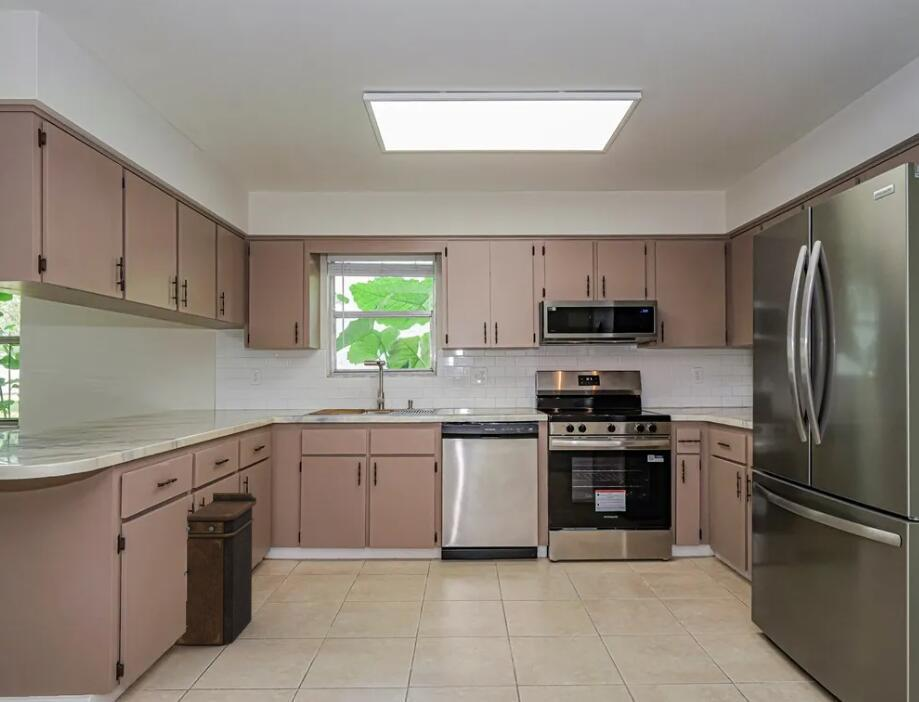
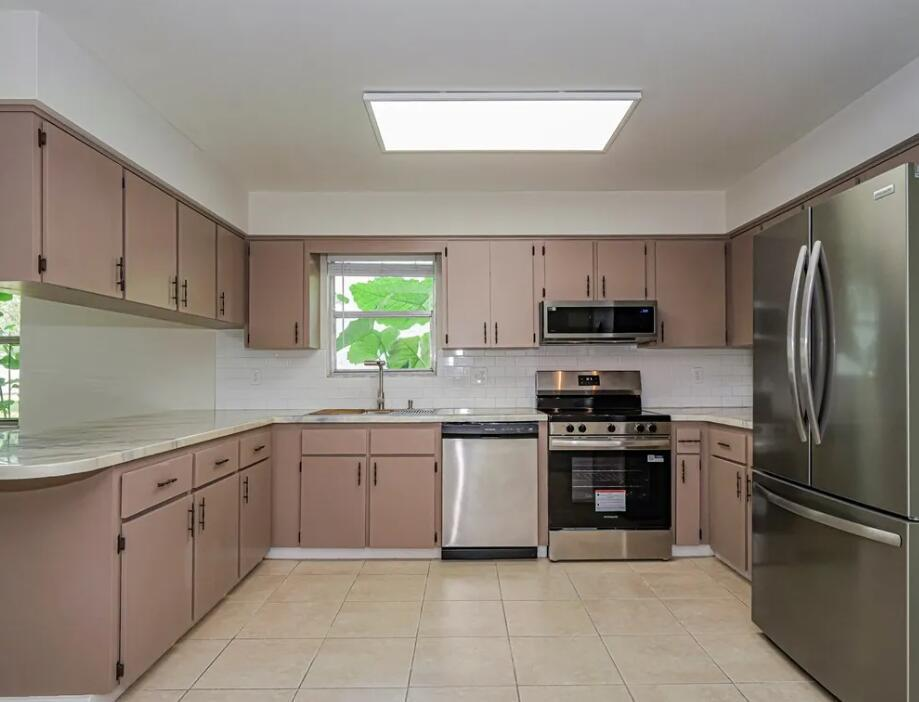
- trash bin [173,492,257,646]
